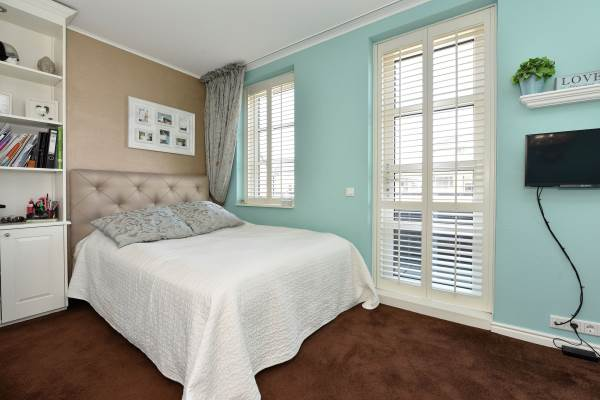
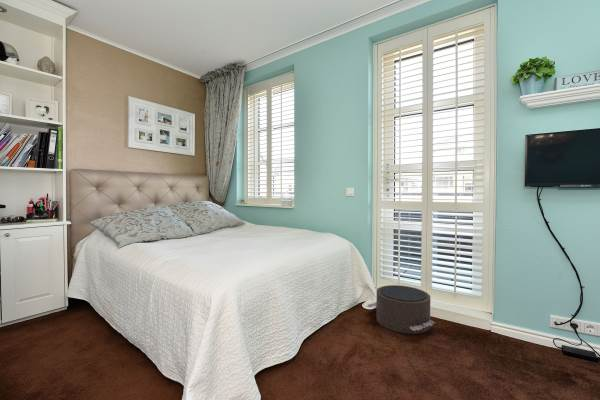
+ pouf [366,284,437,335]
